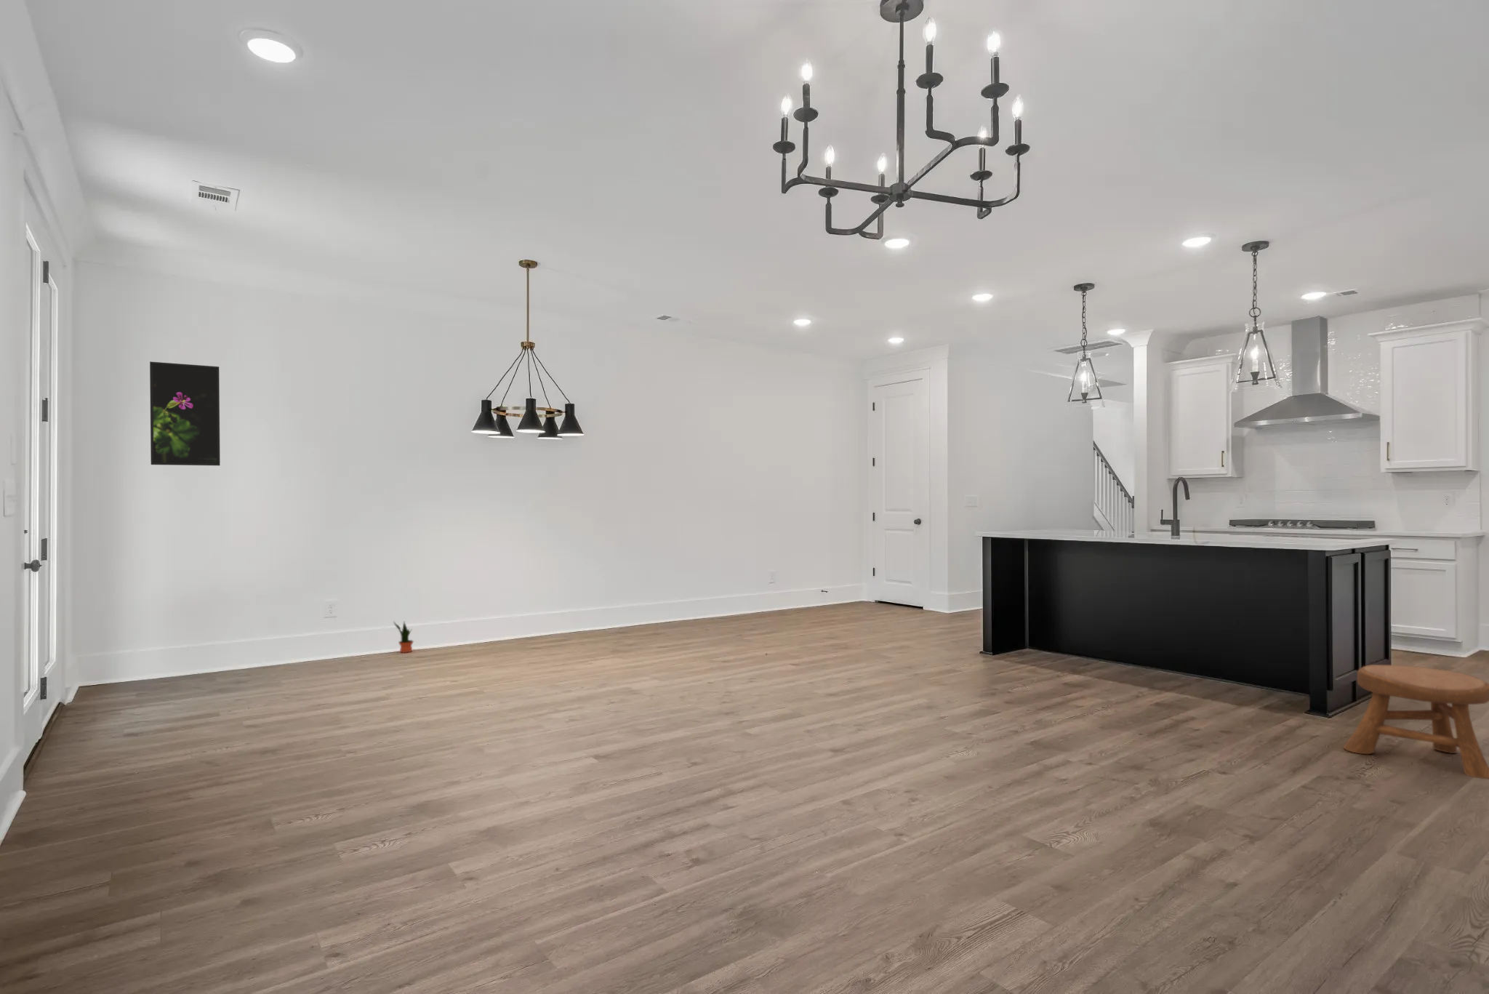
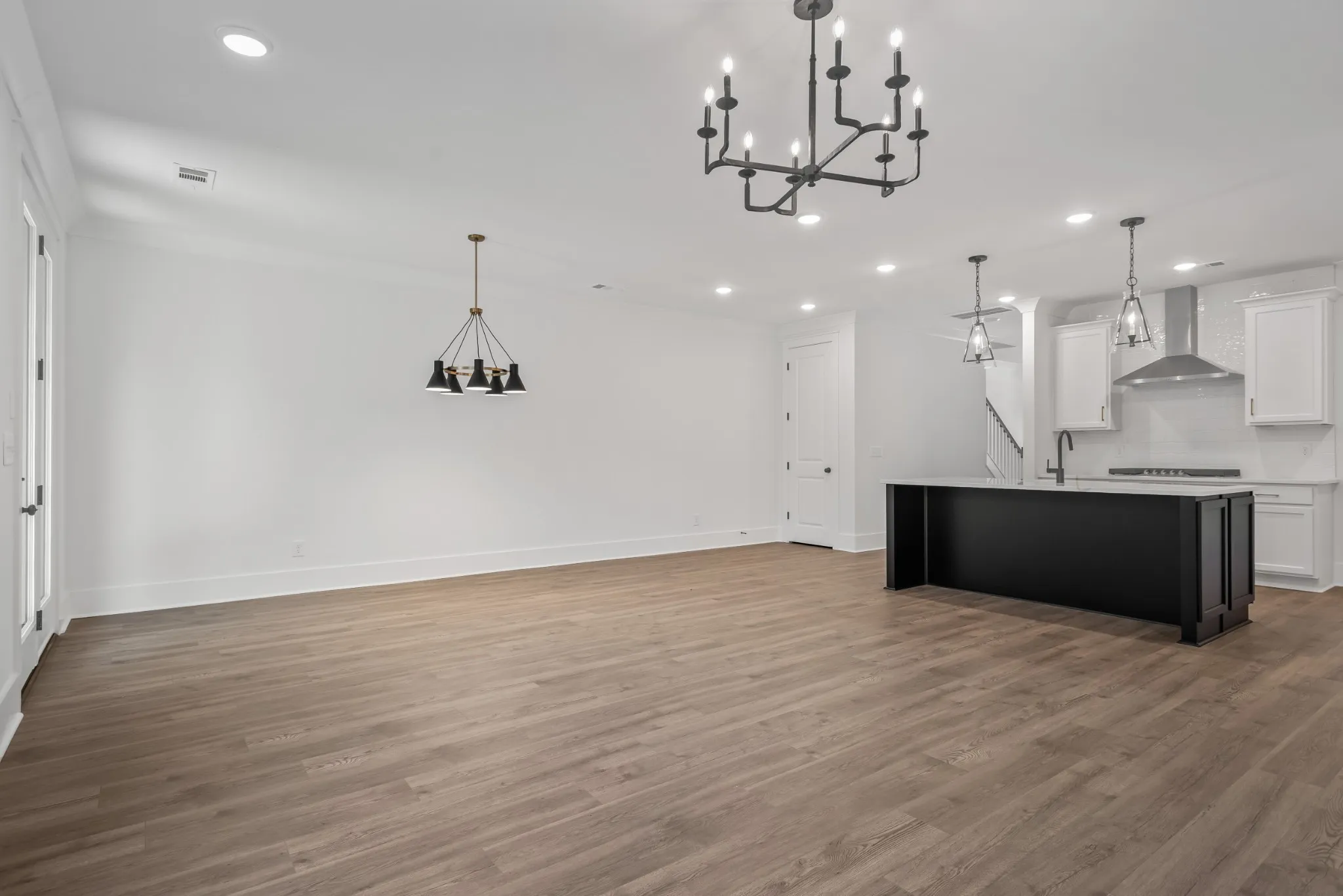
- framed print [149,361,221,466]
- potted plant [392,620,415,653]
- stool [1343,663,1489,780]
